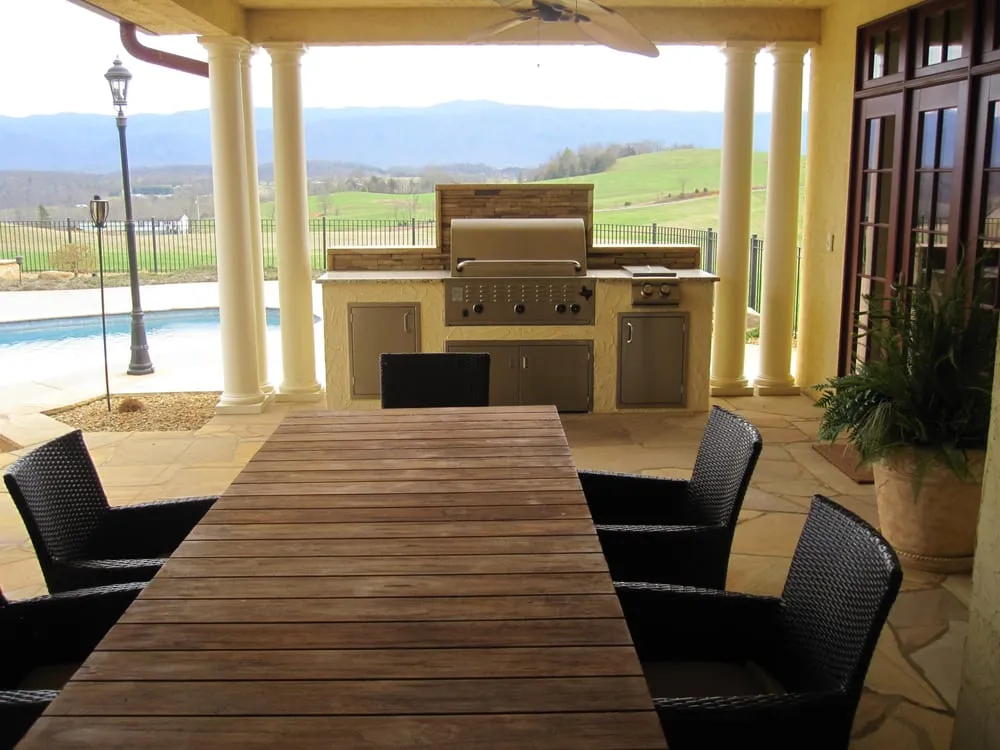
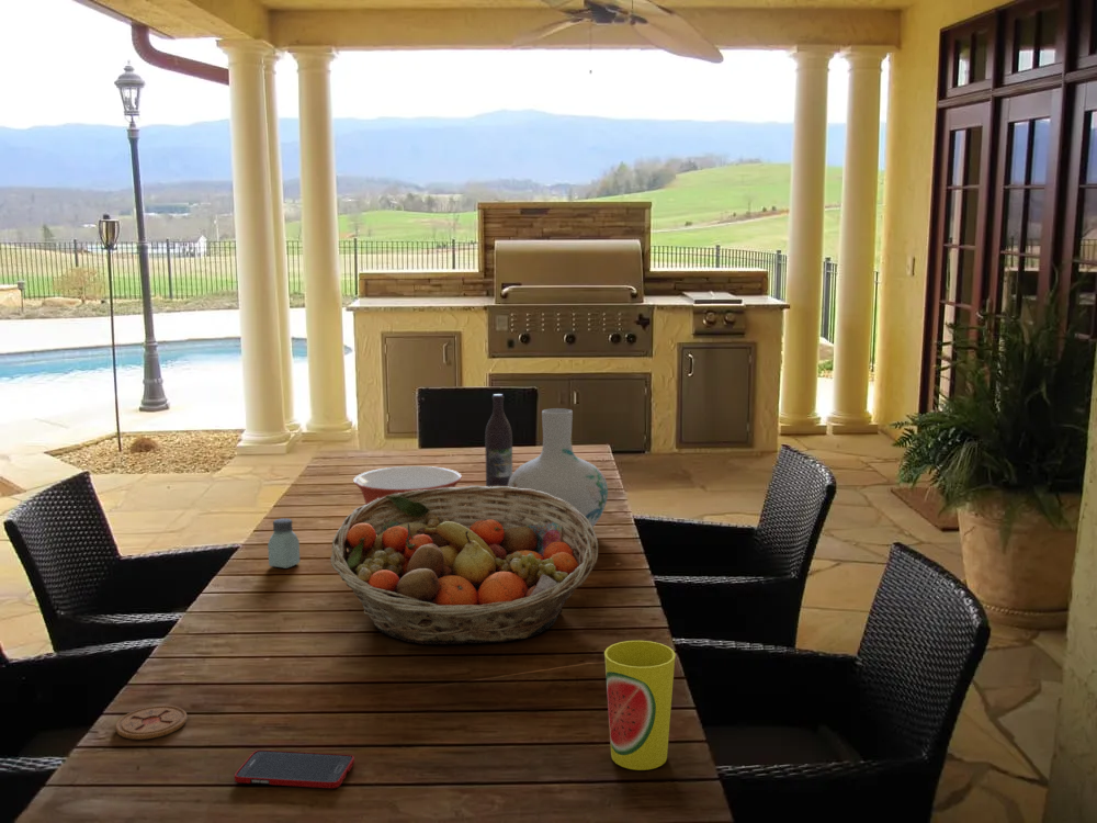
+ vase [508,407,609,528]
+ cup [603,640,677,771]
+ fruit basket [329,485,599,645]
+ wine bottle [484,393,513,487]
+ mixing bowl [352,465,463,537]
+ cell phone [234,749,355,789]
+ coaster [114,704,188,741]
+ saltshaker [267,518,301,570]
